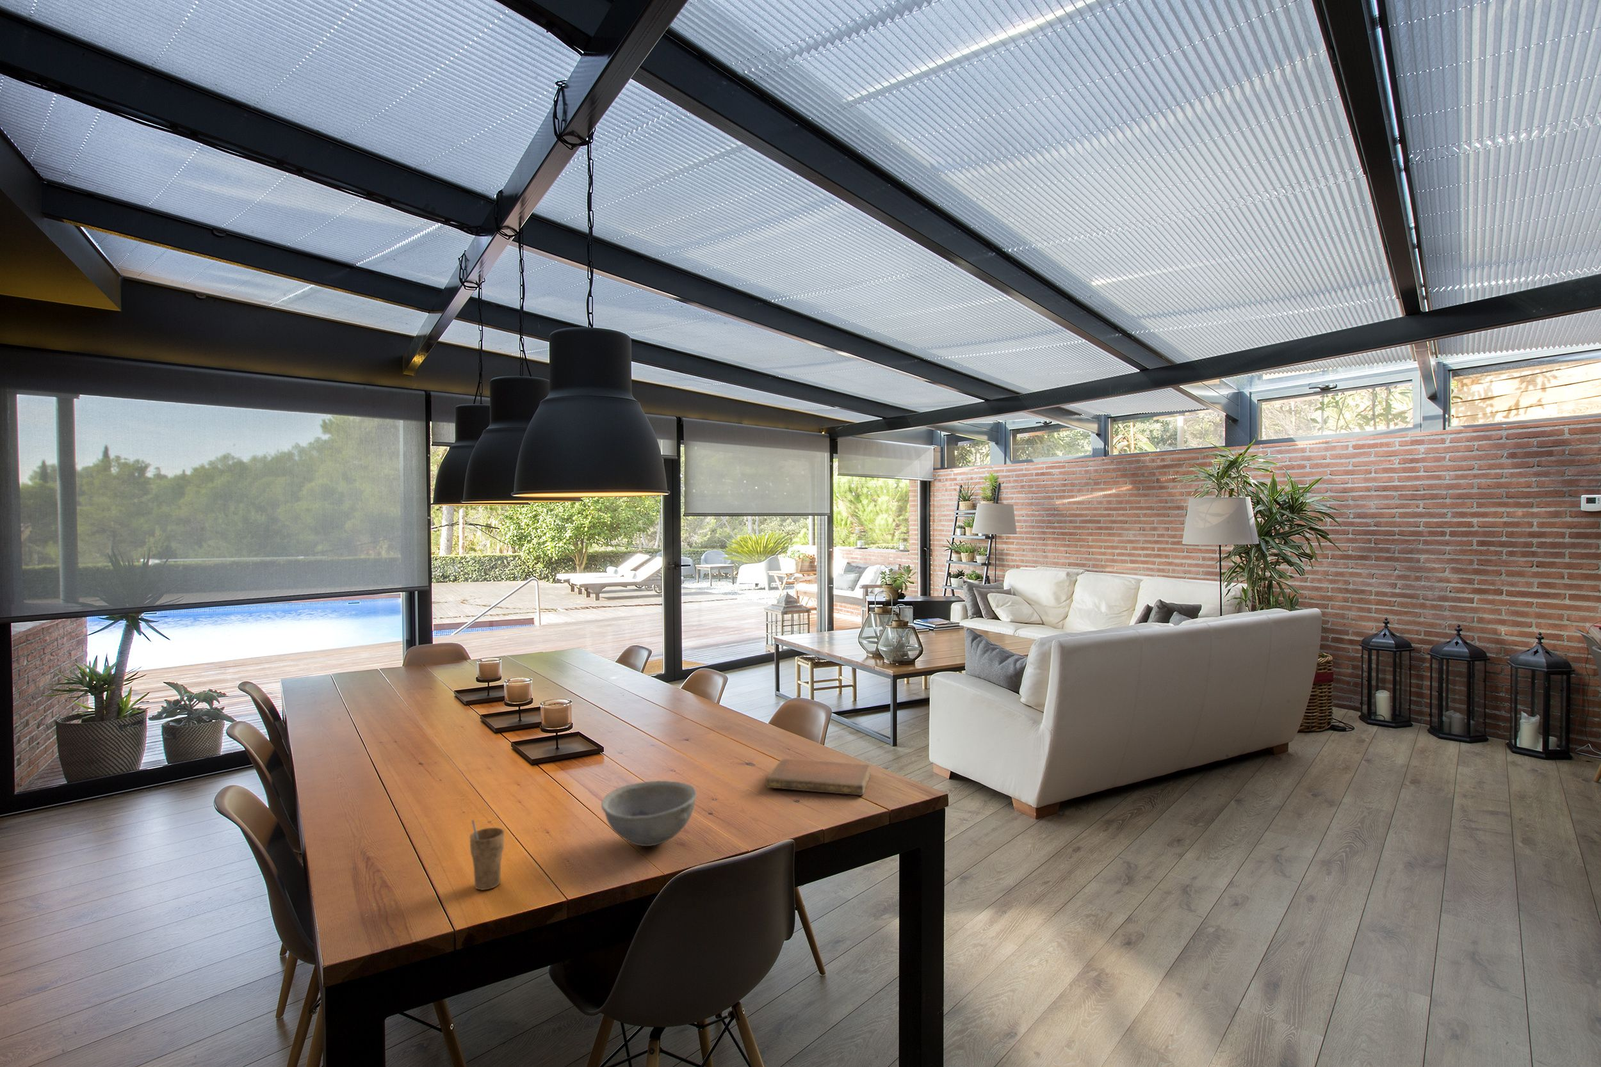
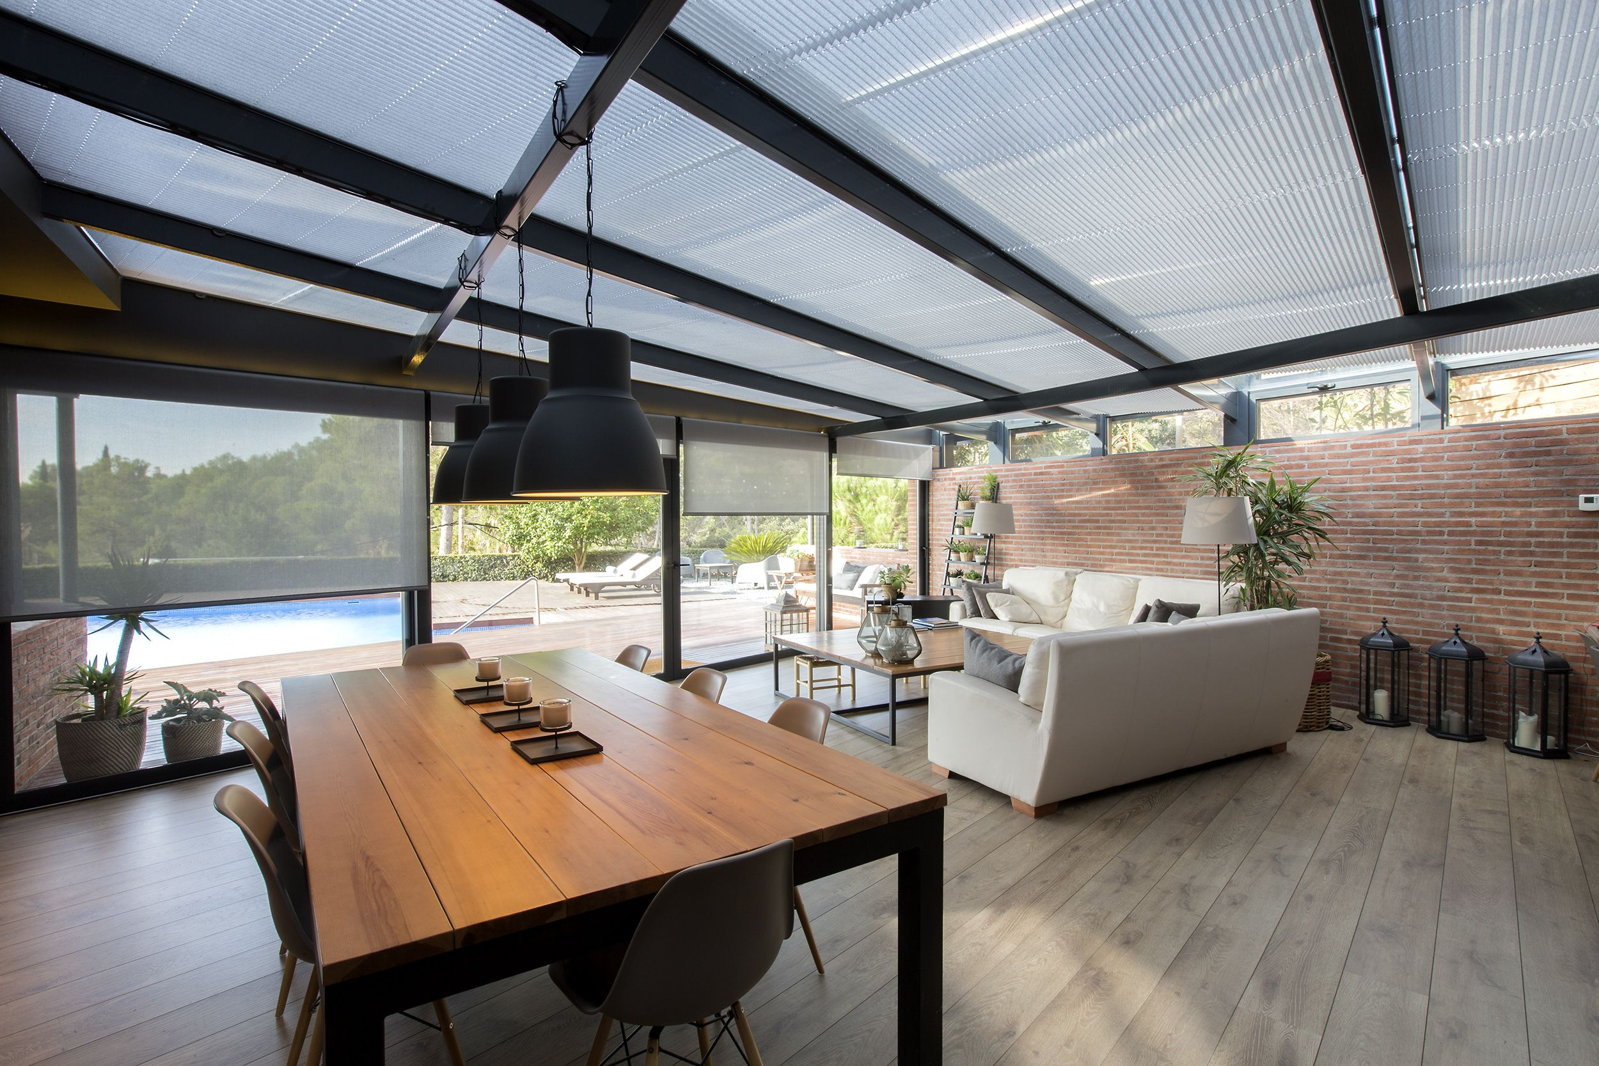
- notebook [765,759,872,797]
- cup [469,819,505,891]
- bowl [600,780,697,847]
